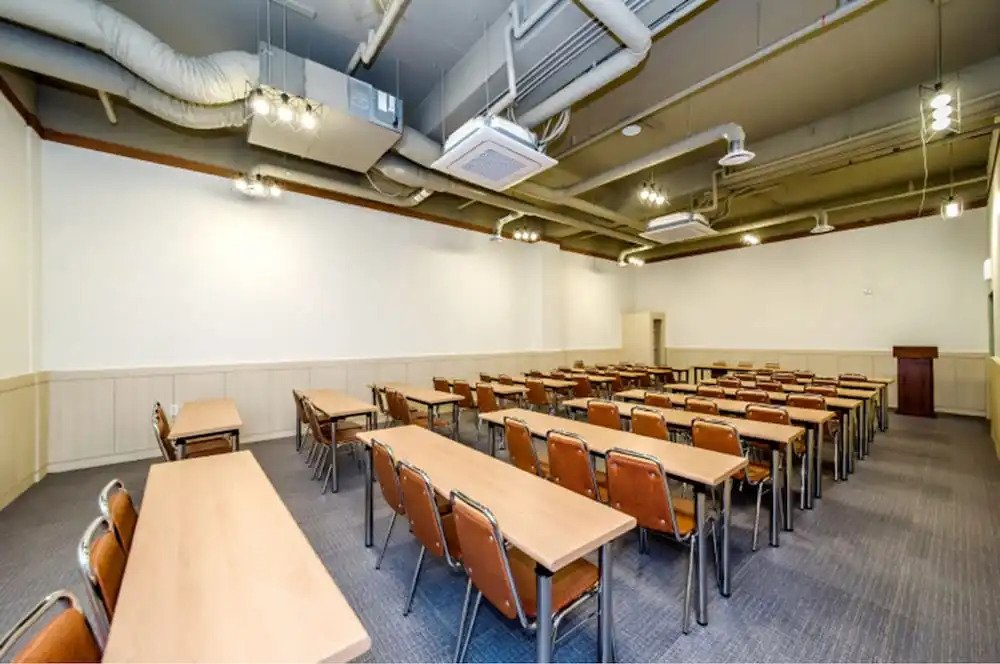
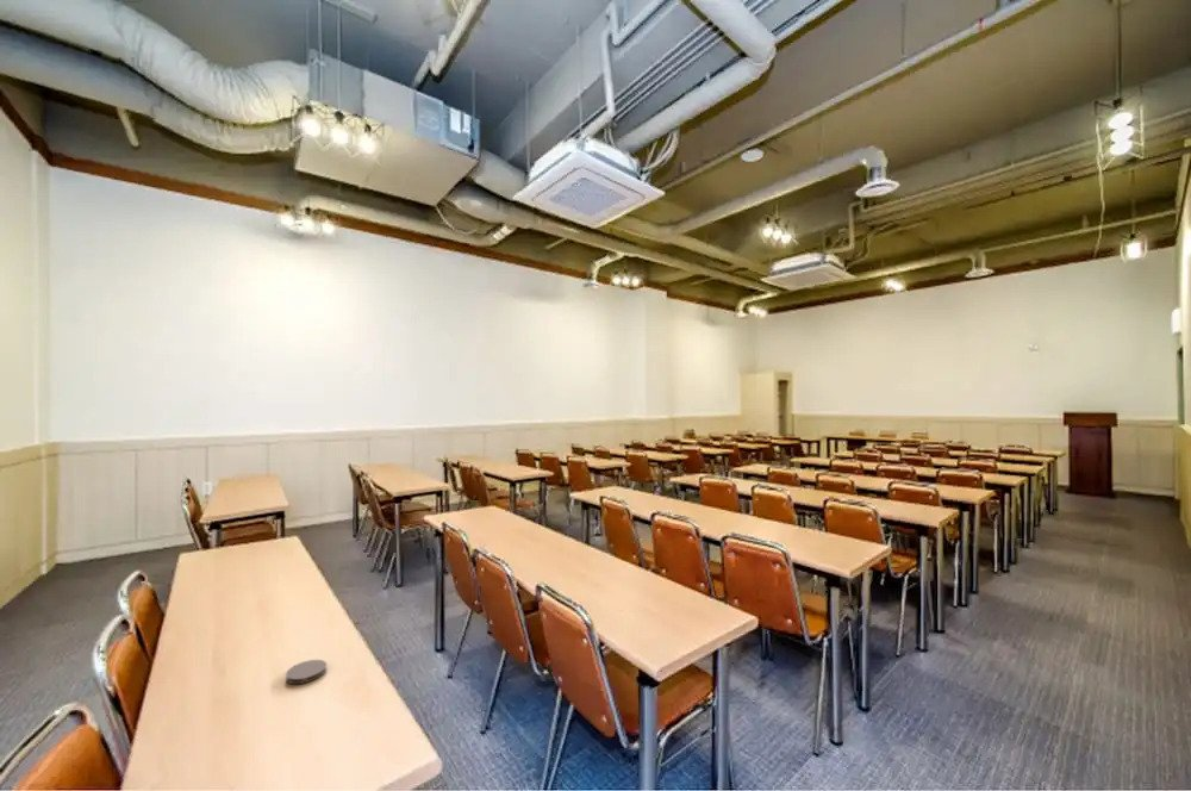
+ coaster [285,659,328,685]
